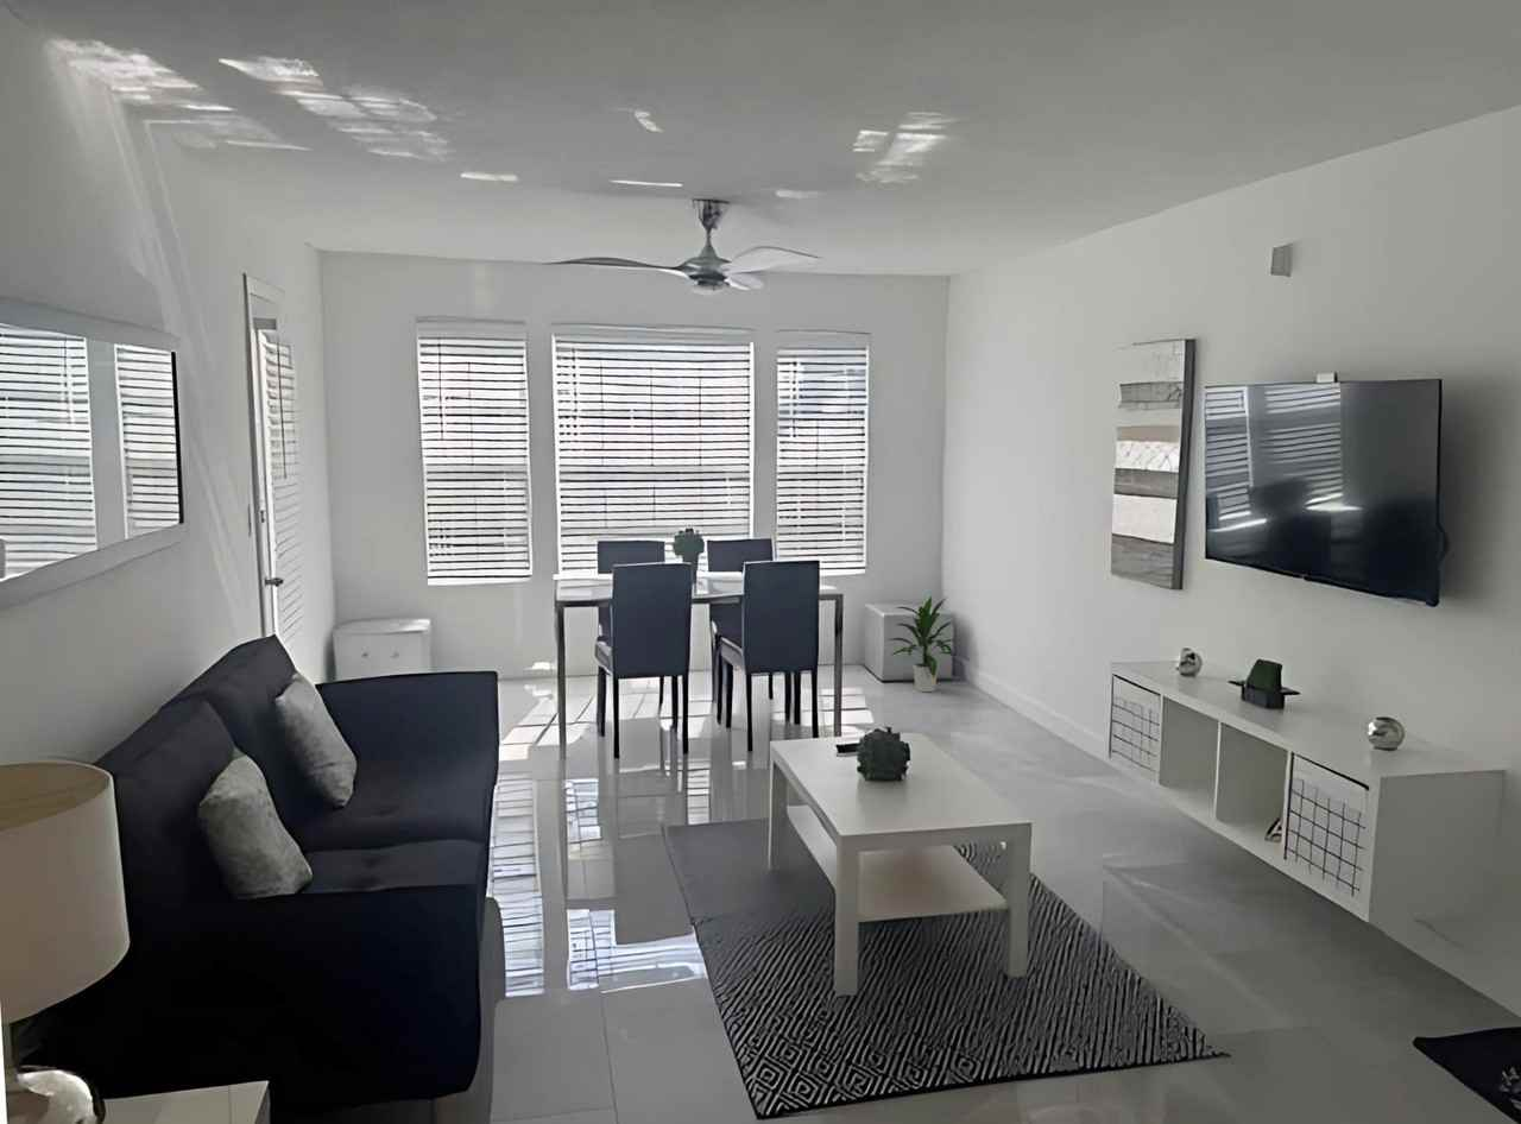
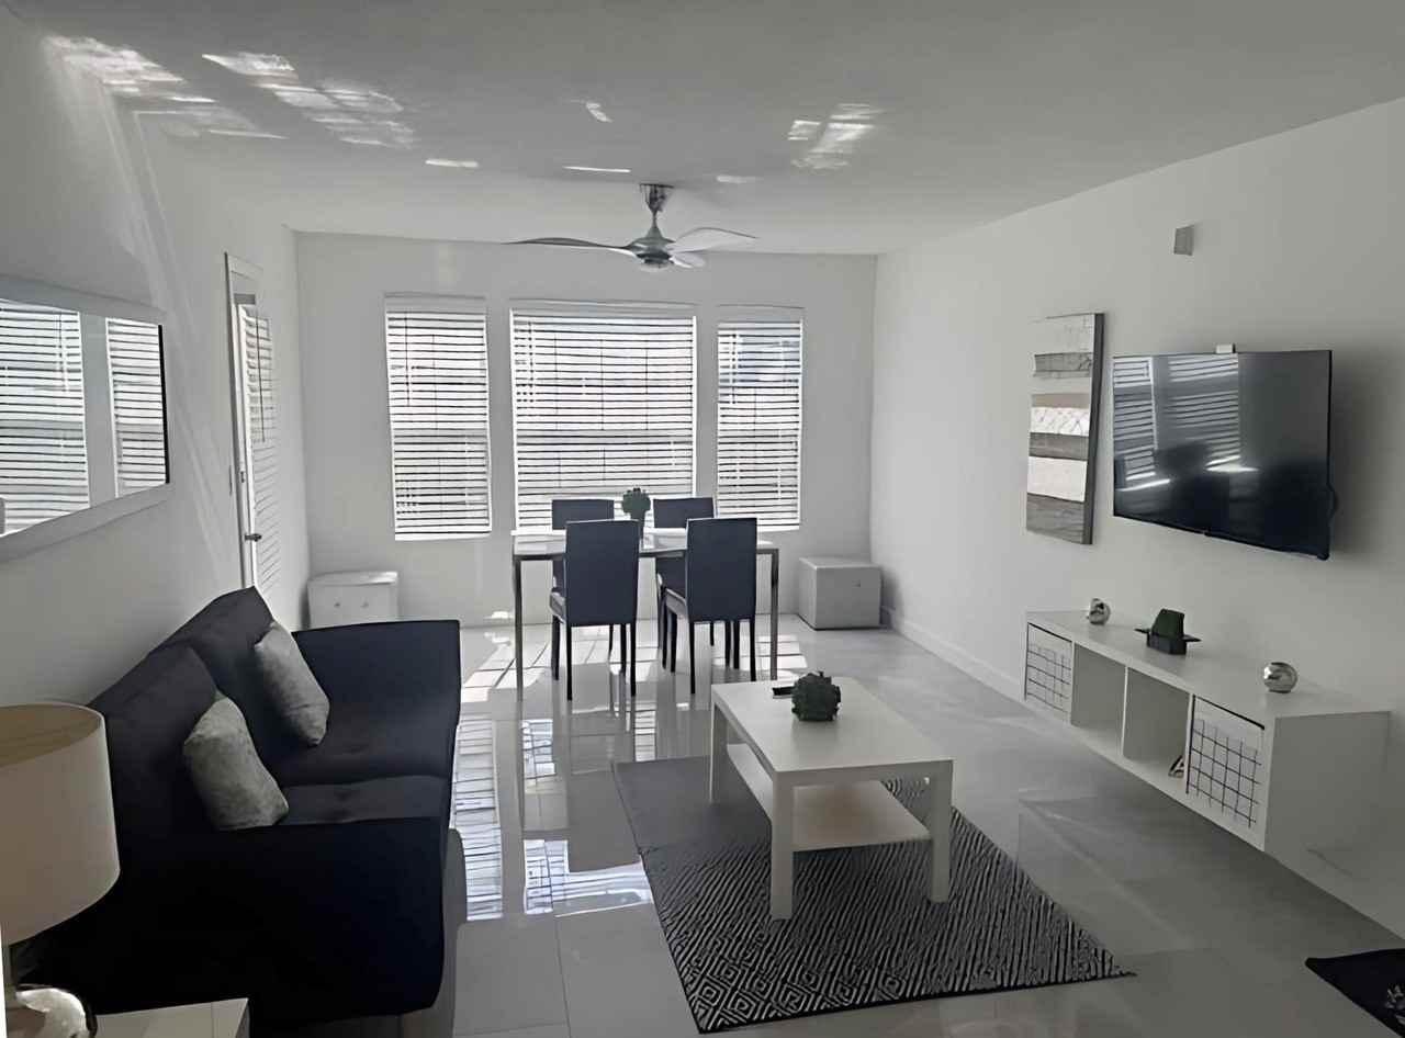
- indoor plant [886,595,958,693]
